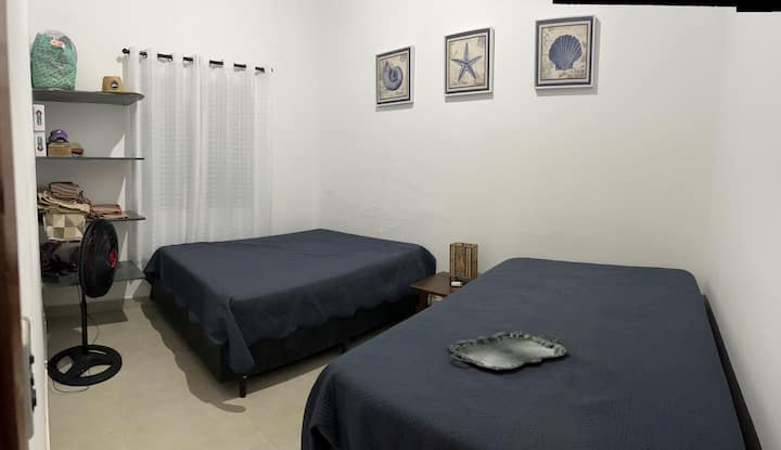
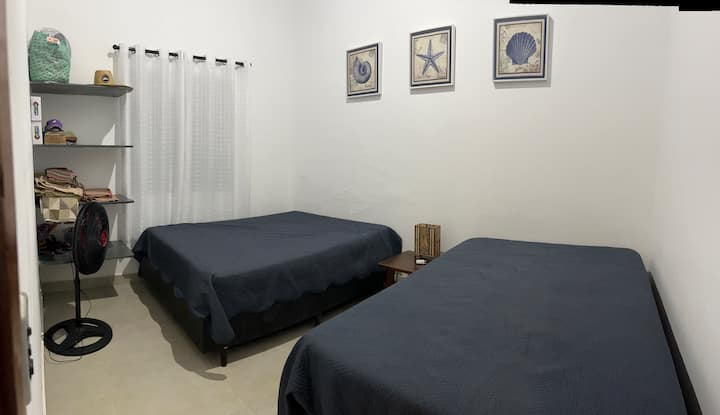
- serving tray [446,330,571,372]
